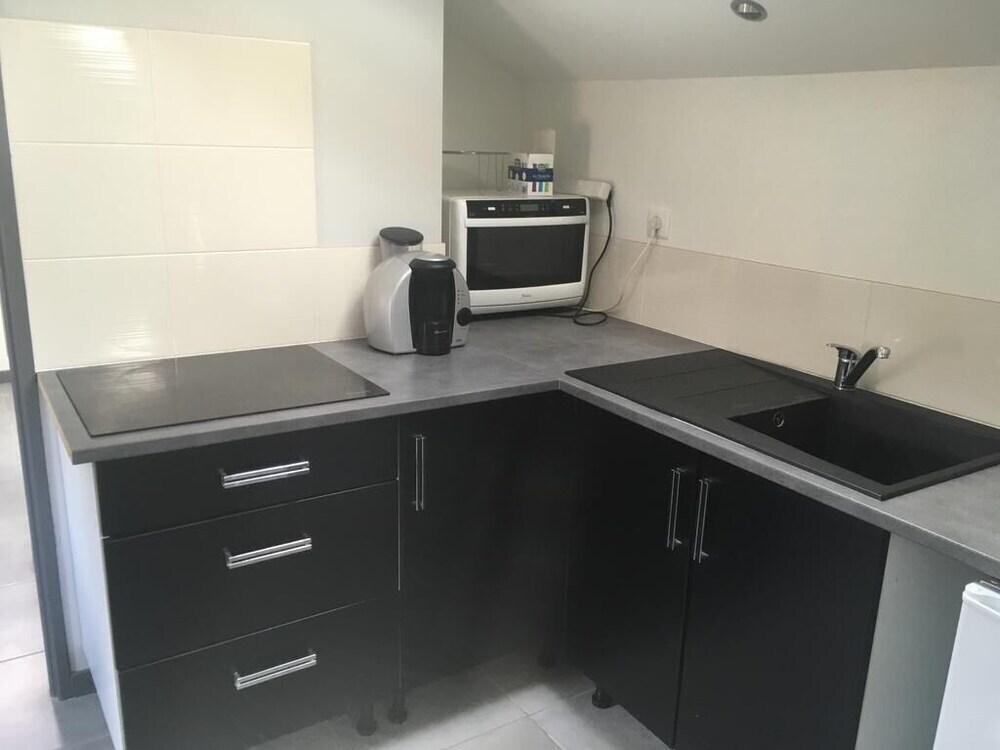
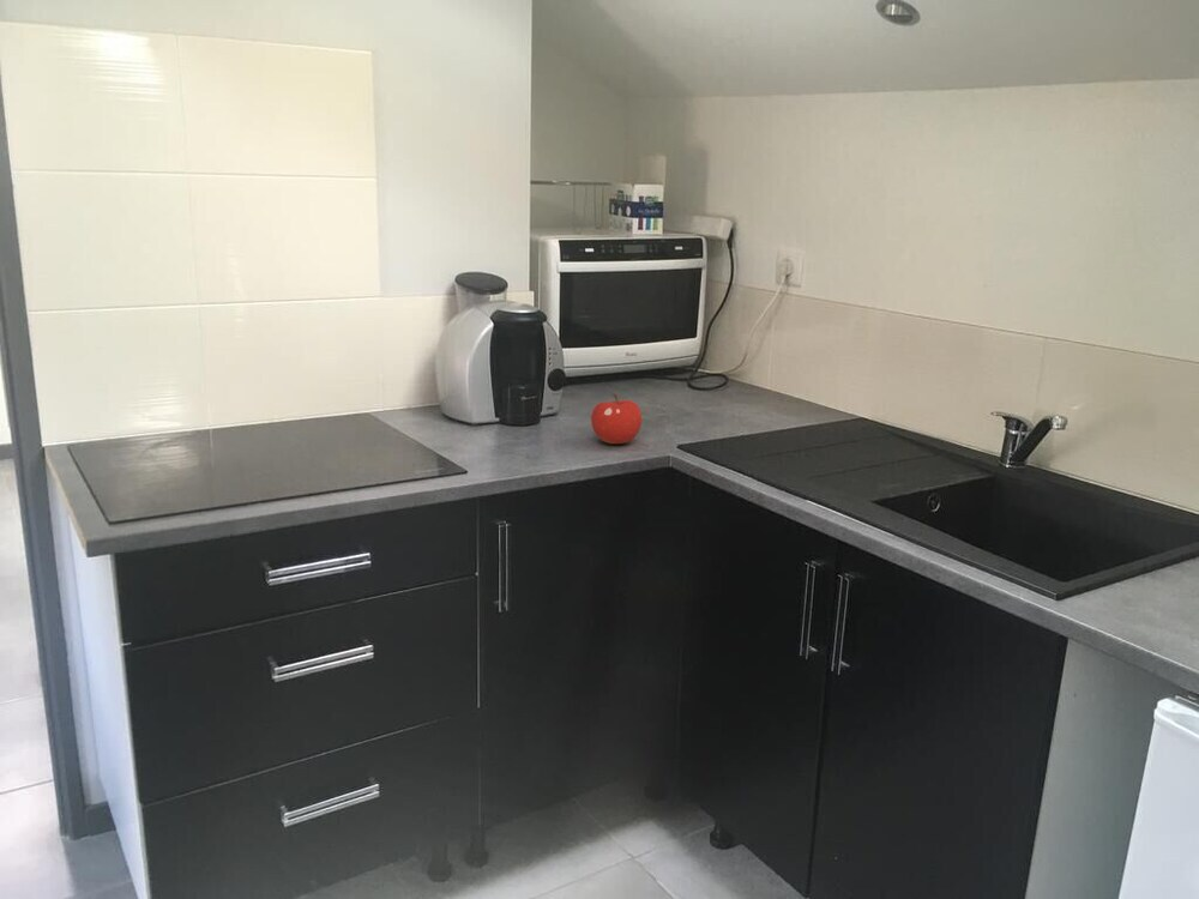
+ fruit [590,392,643,445]
